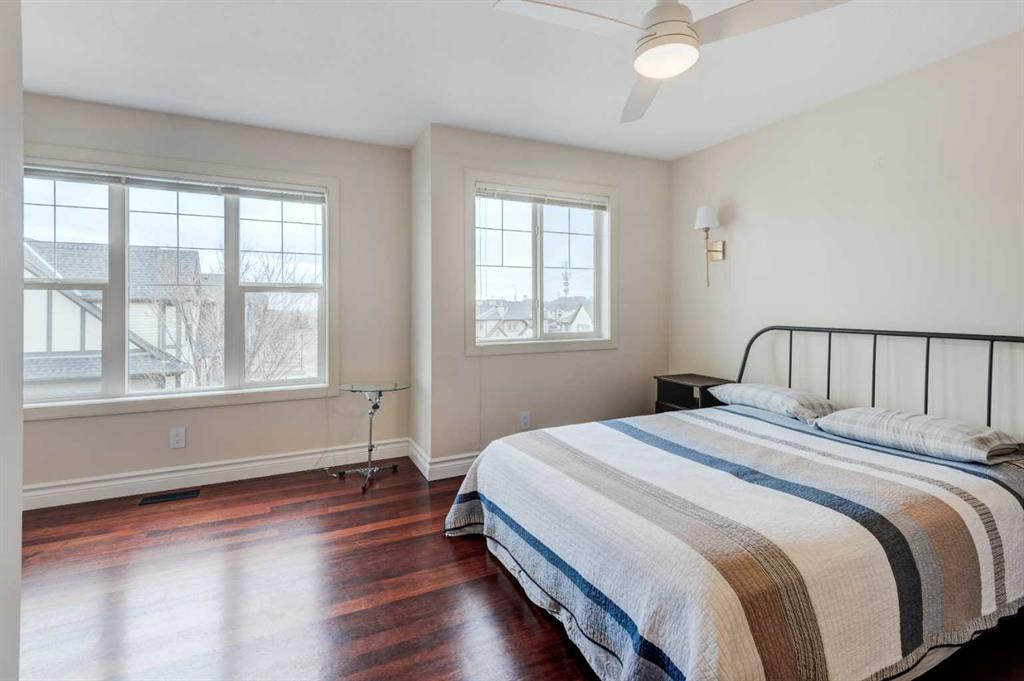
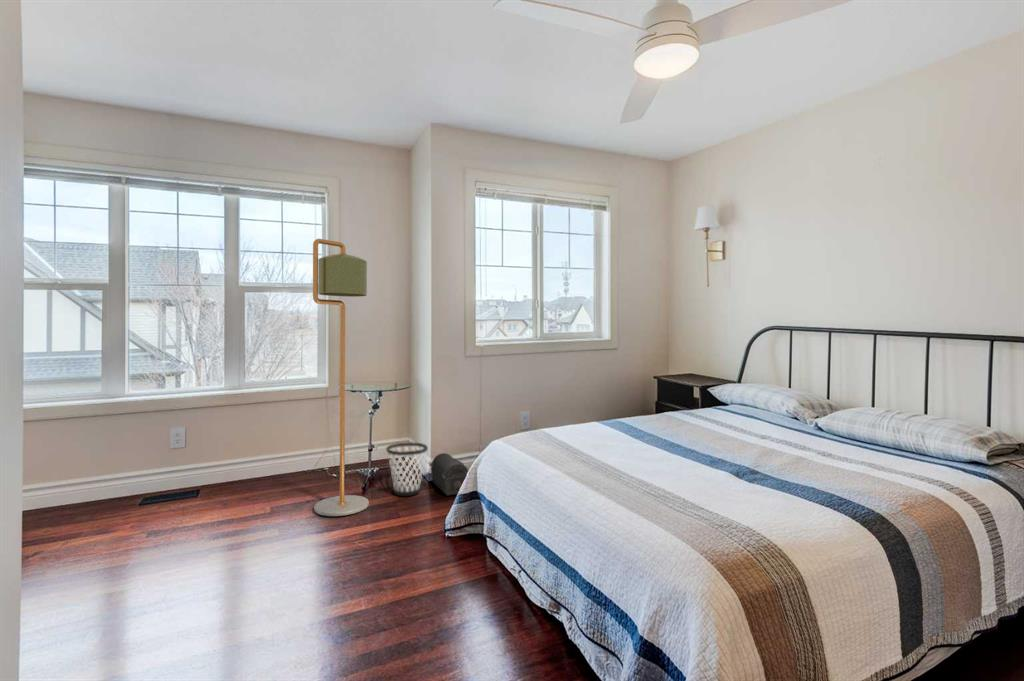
+ floor lamp [312,238,370,517]
+ wastebasket [385,441,429,497]
+ treasure chest [429,452,469,497]
